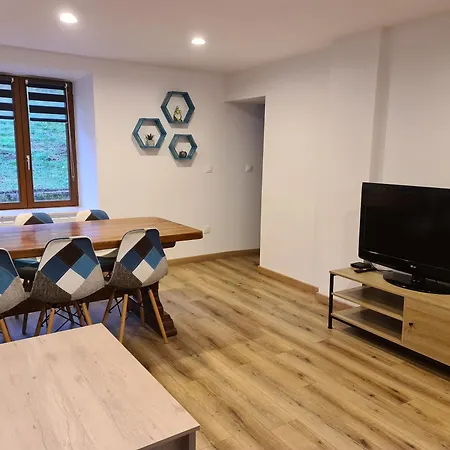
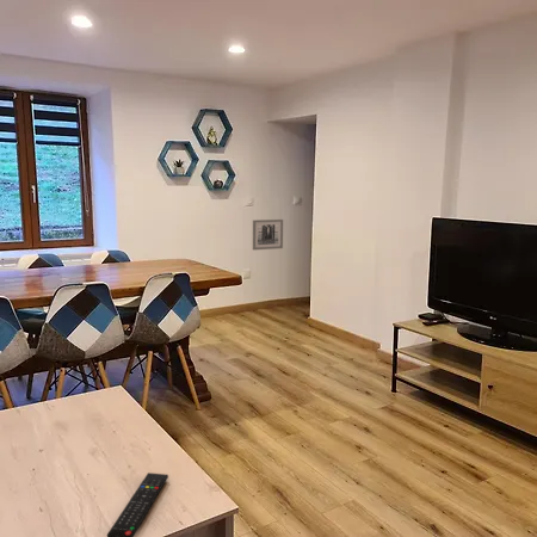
+ wall art [252,218,284,251]
+ remote control [106,471,169,537]
